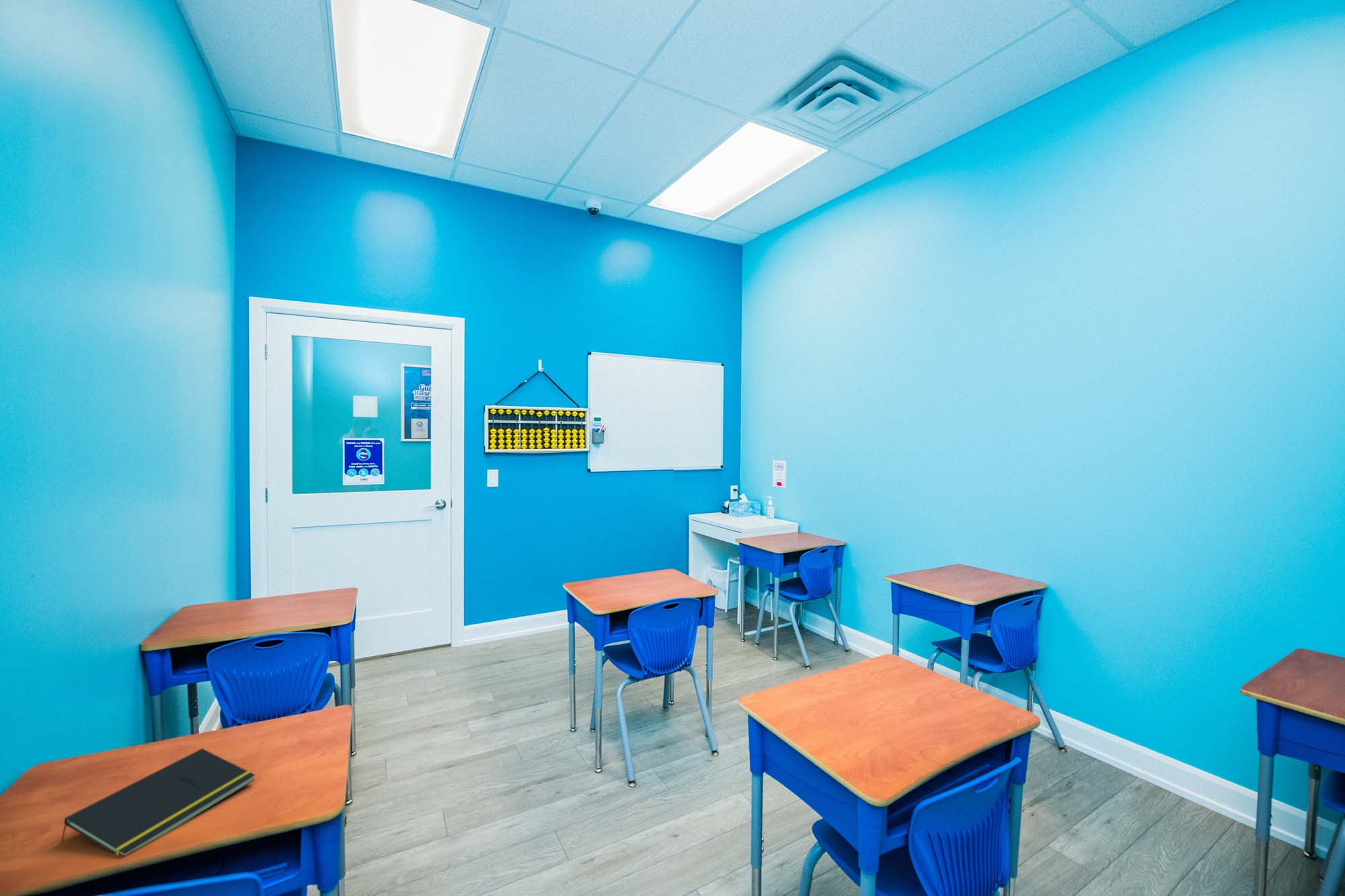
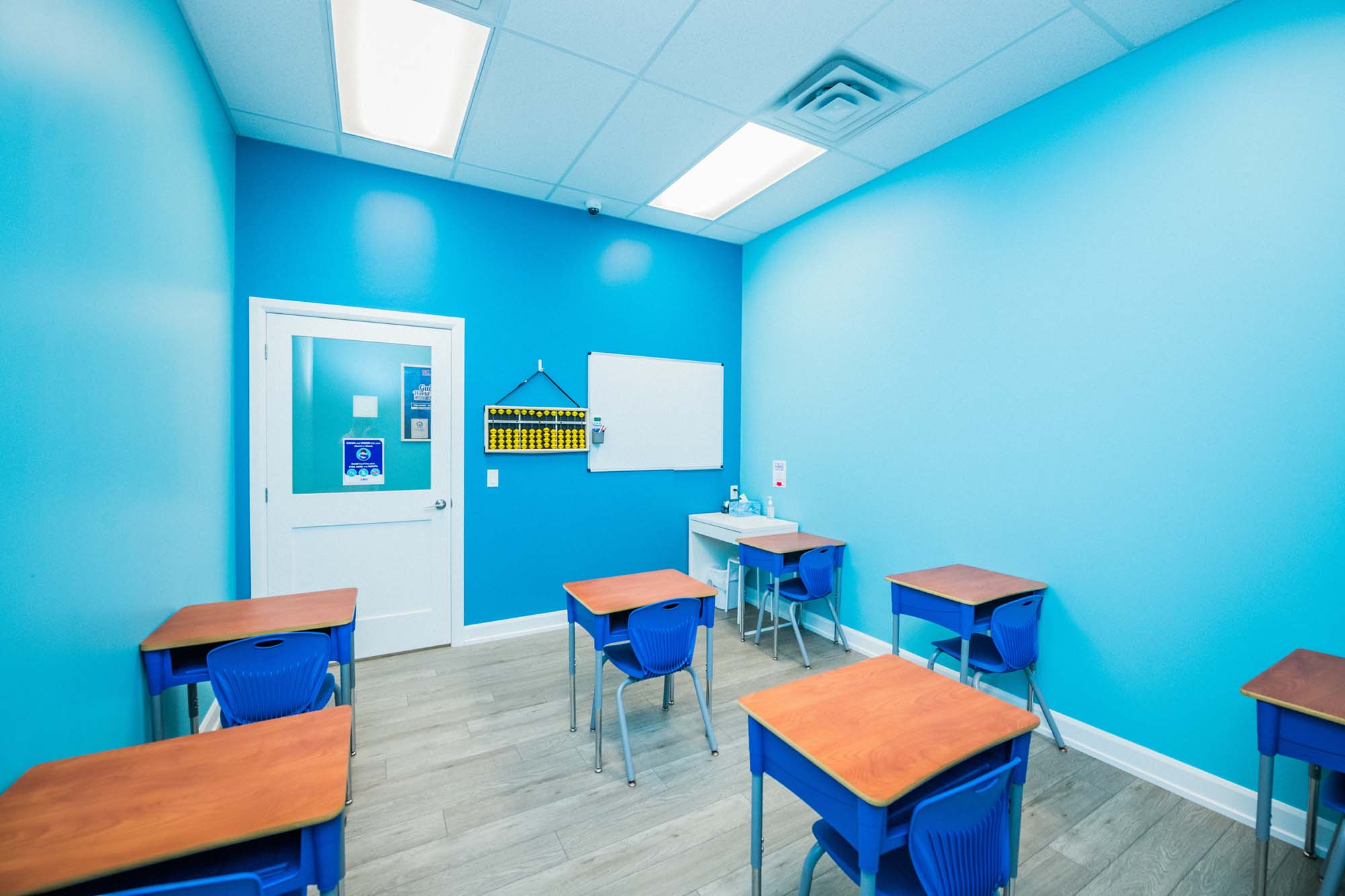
- notepad [61,747,256,856]
